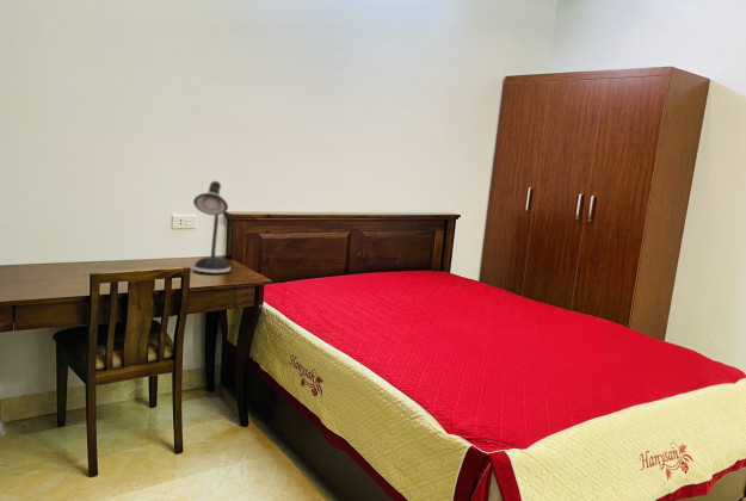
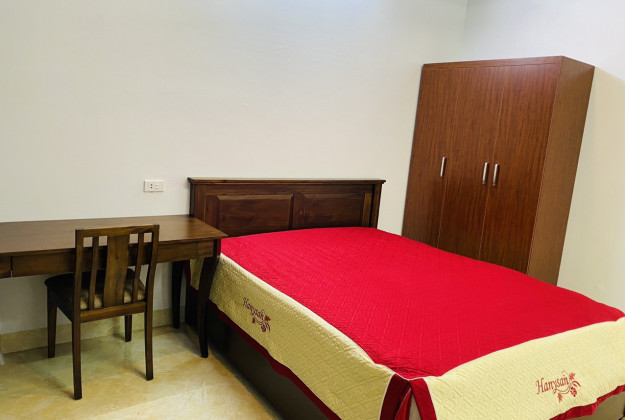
- desk lamp [191,180,232,274]
